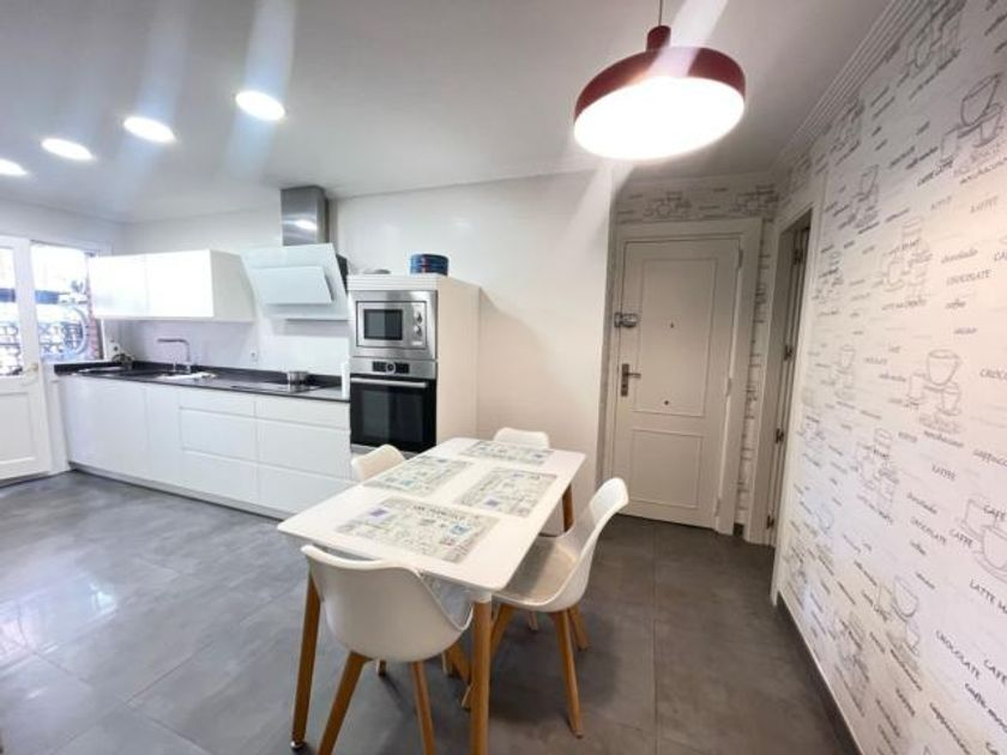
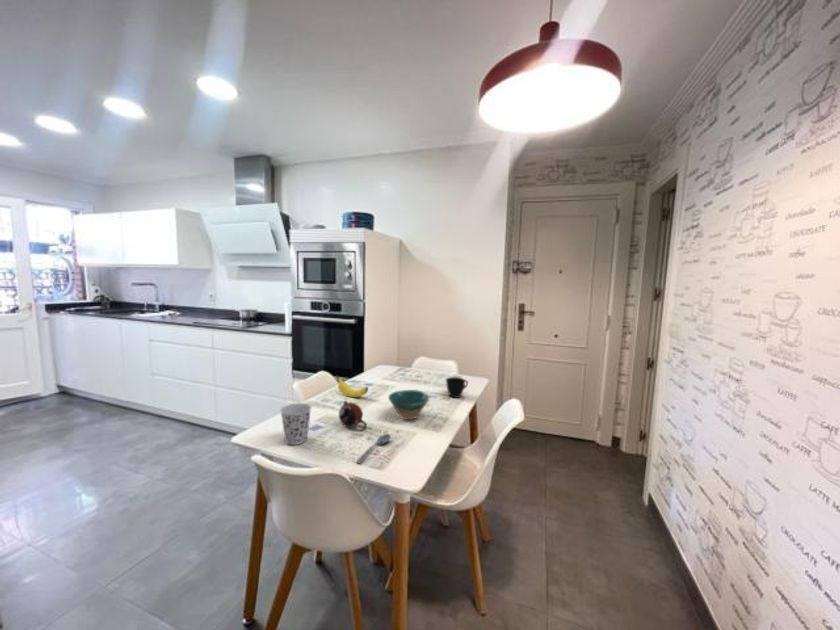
+ teapot [338,400,368,431]
+ cup [445,376,469,399]
+ soupspoon [356,433,392,464]
+ bowl [387,389,430,420]
+ banana [335,375,369,398]
+ cup [279,402,312,446]
